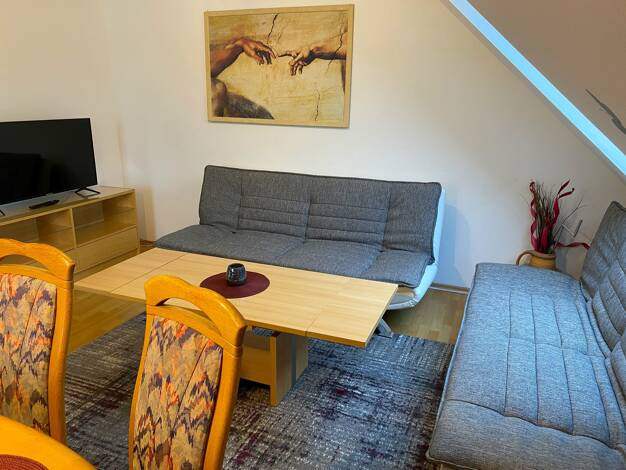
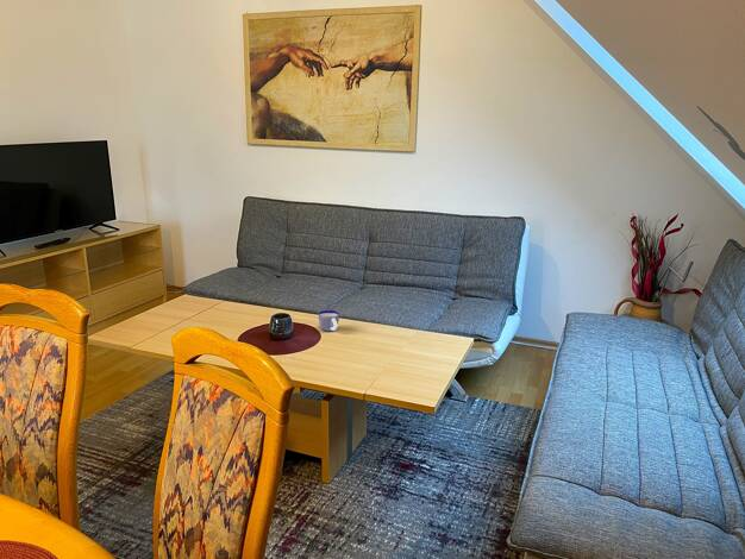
+ cup [318,309,340,333]
